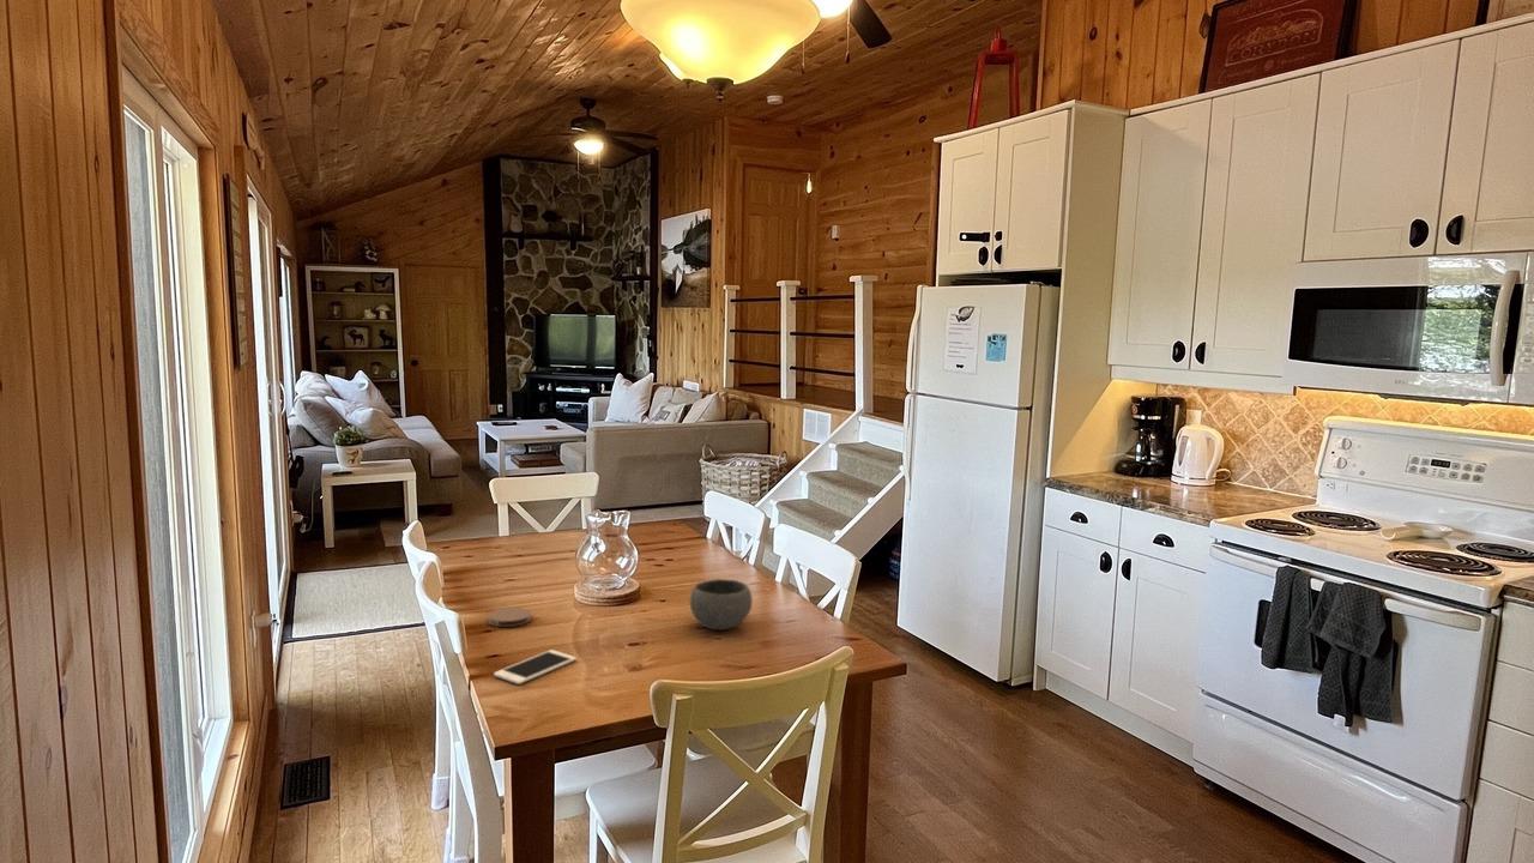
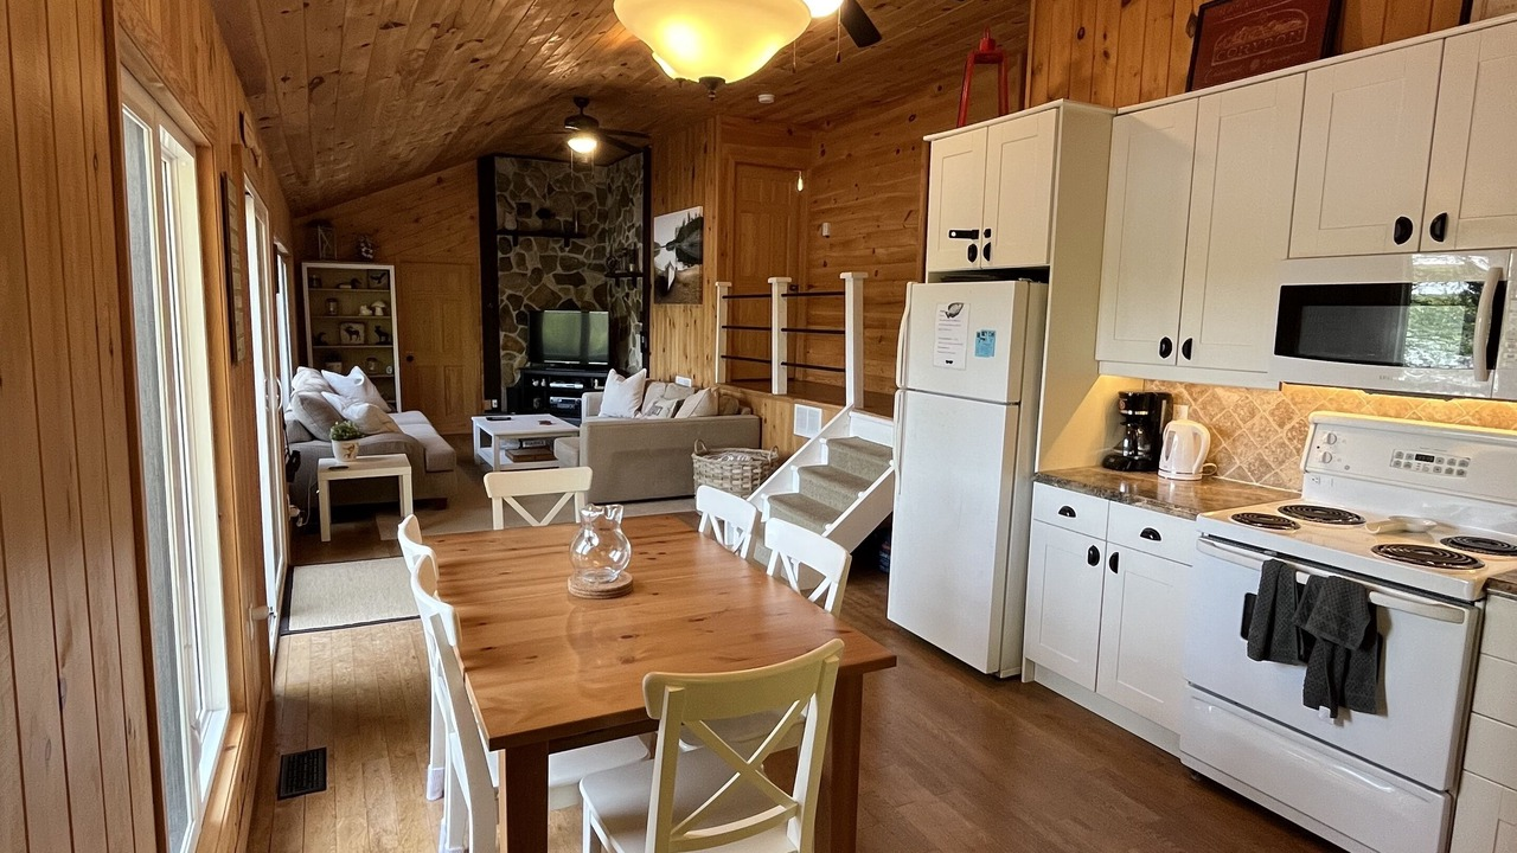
- cell phone [493,648,578,686]
- coaster [487,606,532,628]
- bowl [689,578,753,630]
